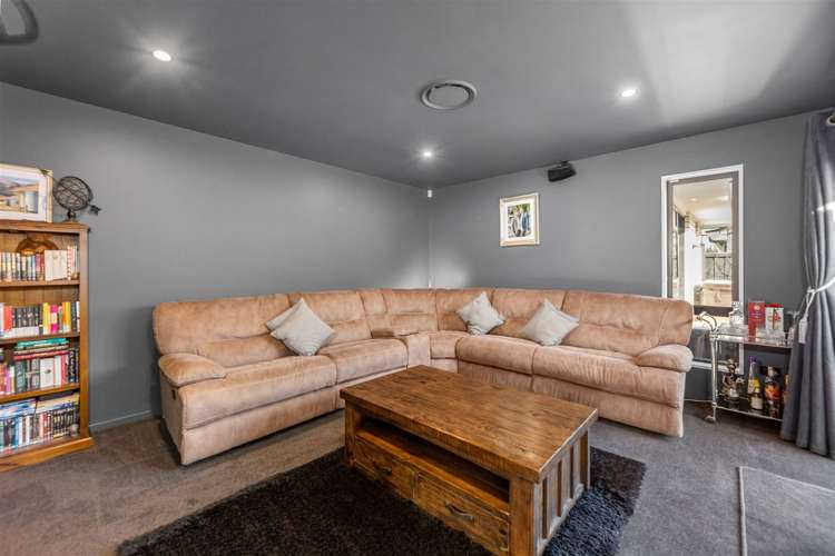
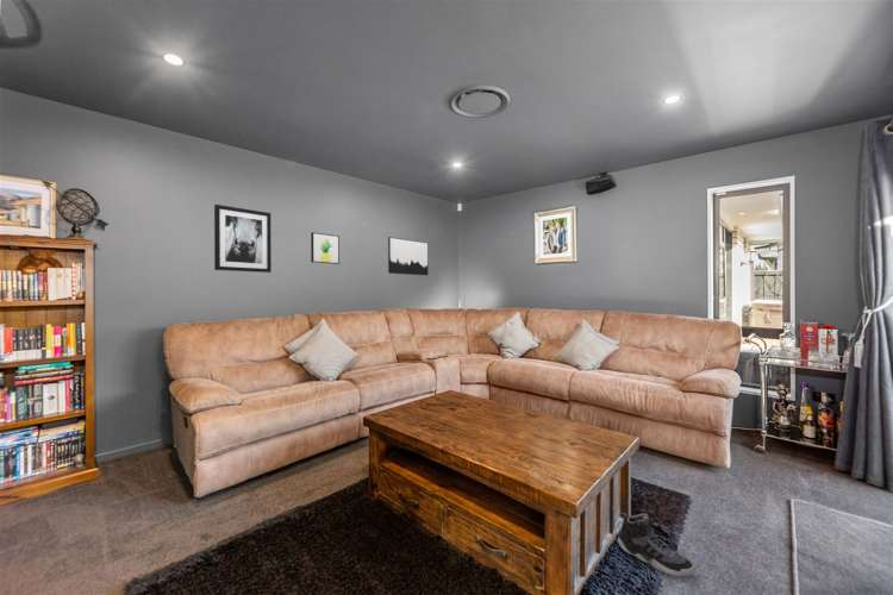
+ wall art [387,236,430,276]
+ wall art [310,231,341,265]
+ wall art [213,203,273,274]
+ sneaker [617,512,695,577]
